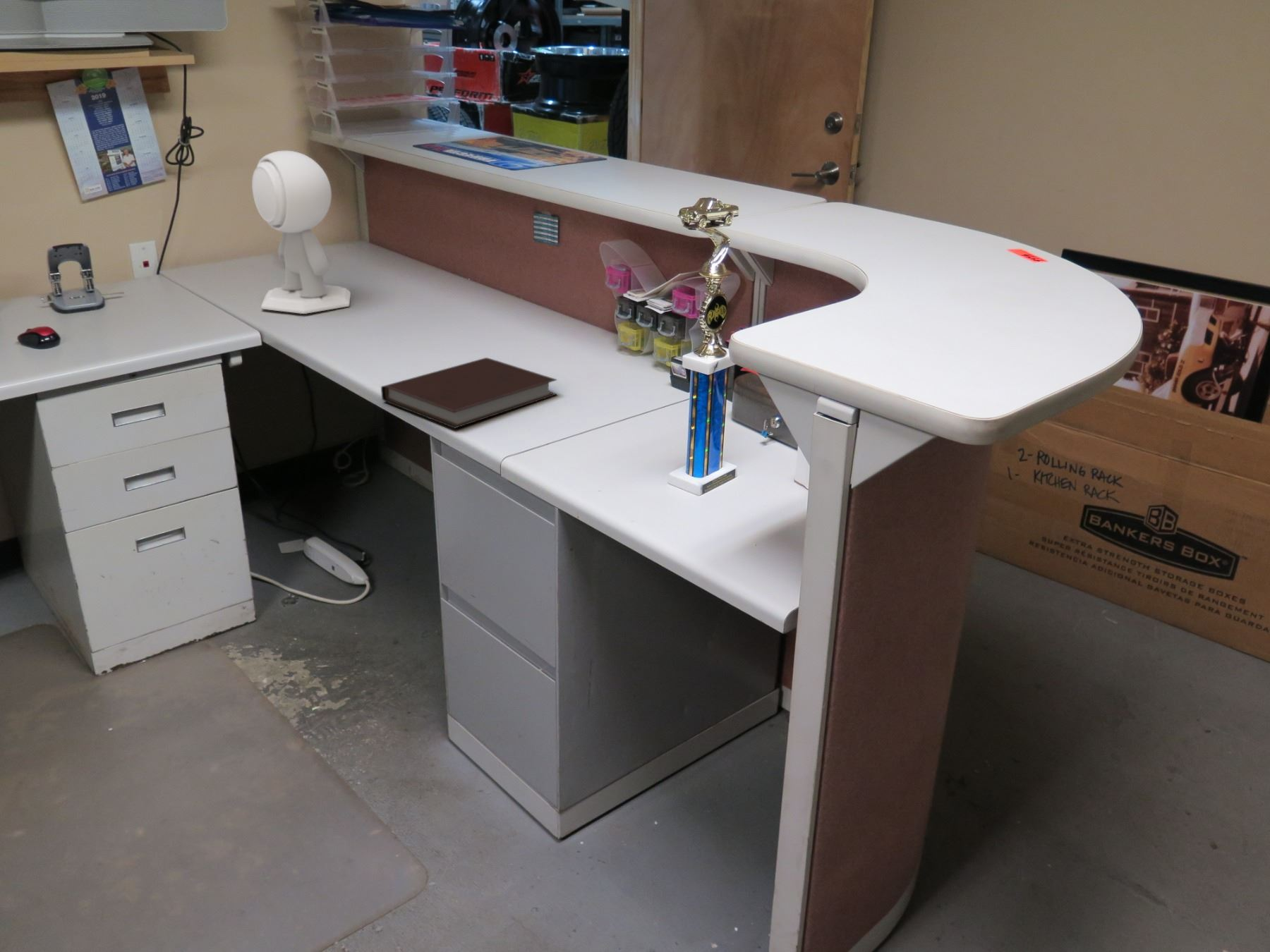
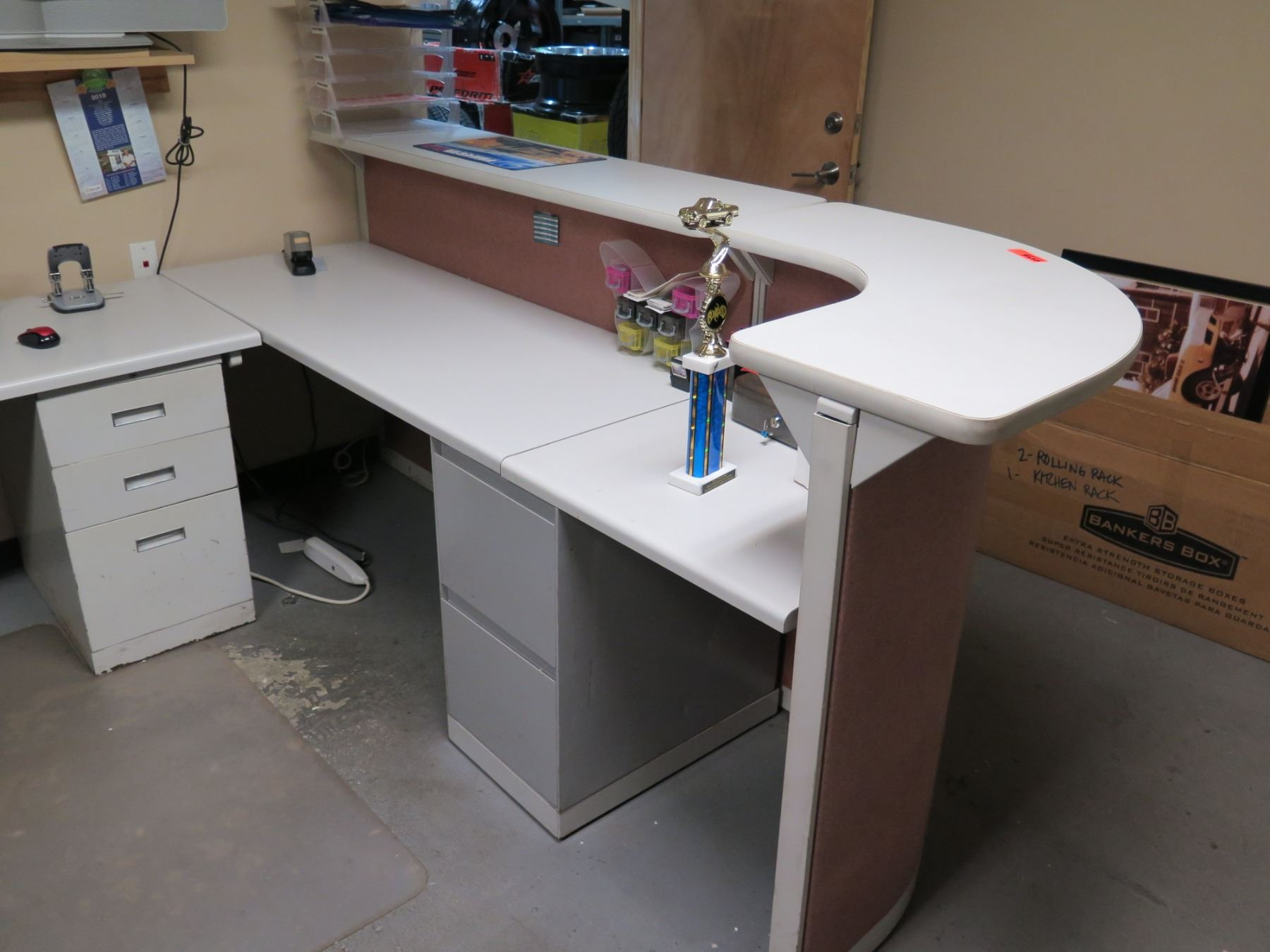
- desk lamp [251,150,351,315]
- notebook [380,357,558,429]
